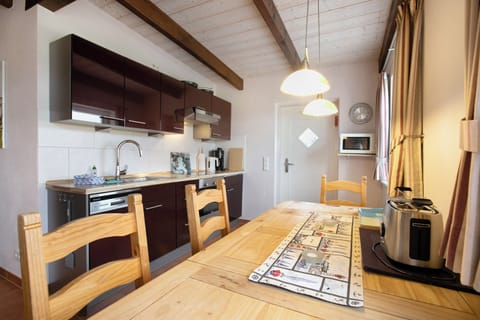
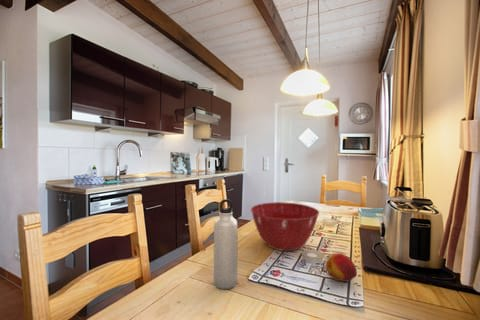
+ fruit [324,252,358,283]
+ water bottle [213,198,239,290]
+ mixing bowl [250,201,320,252]
